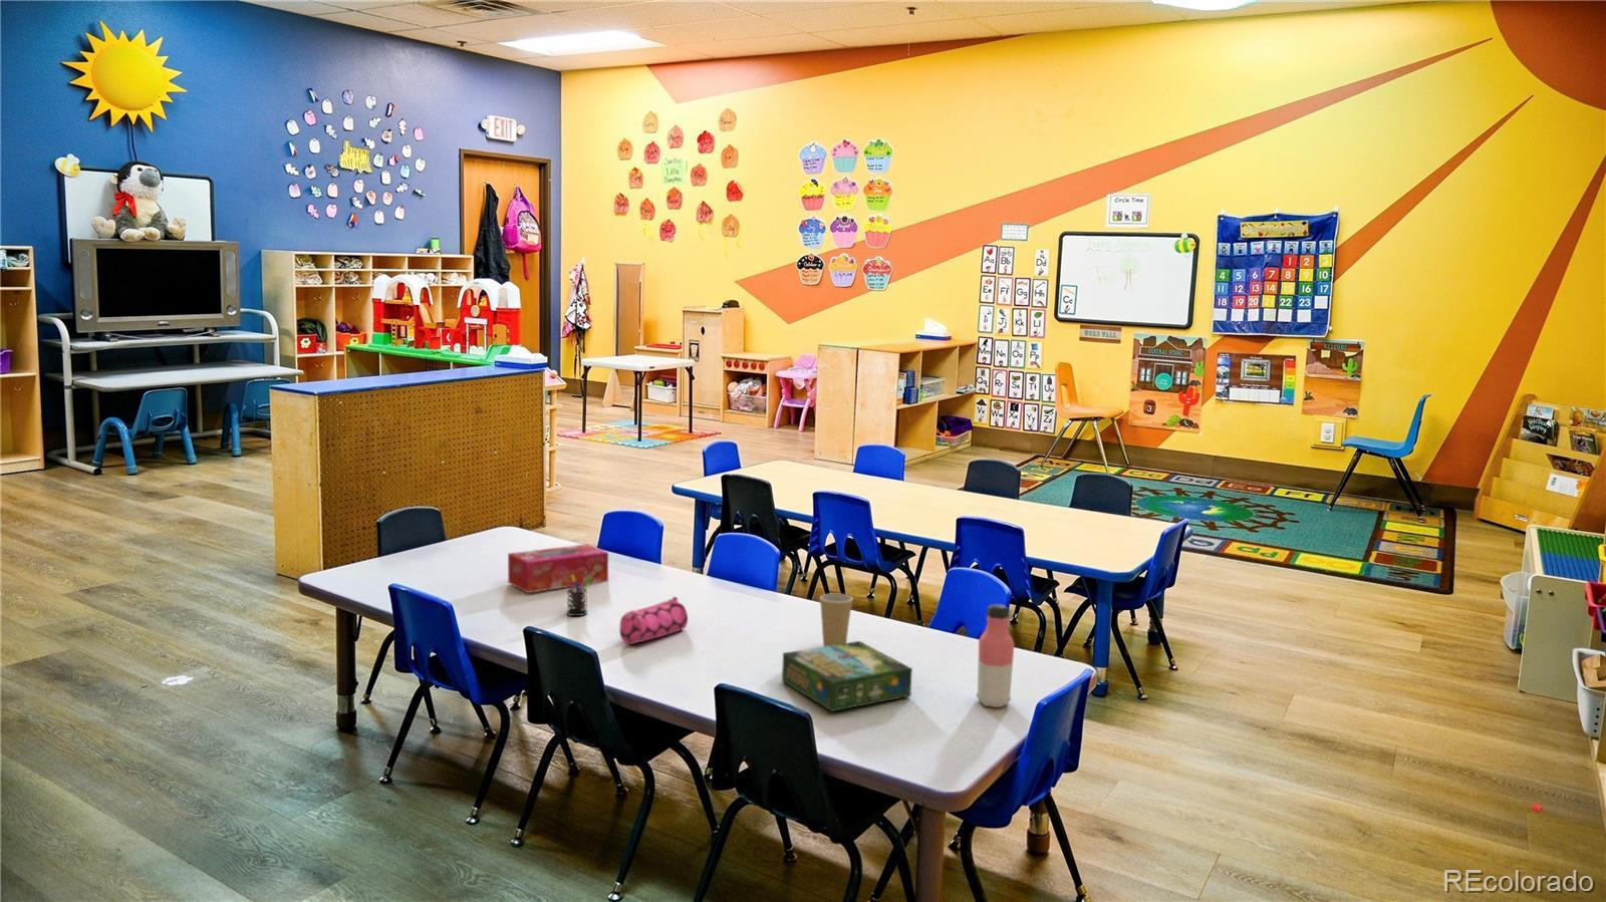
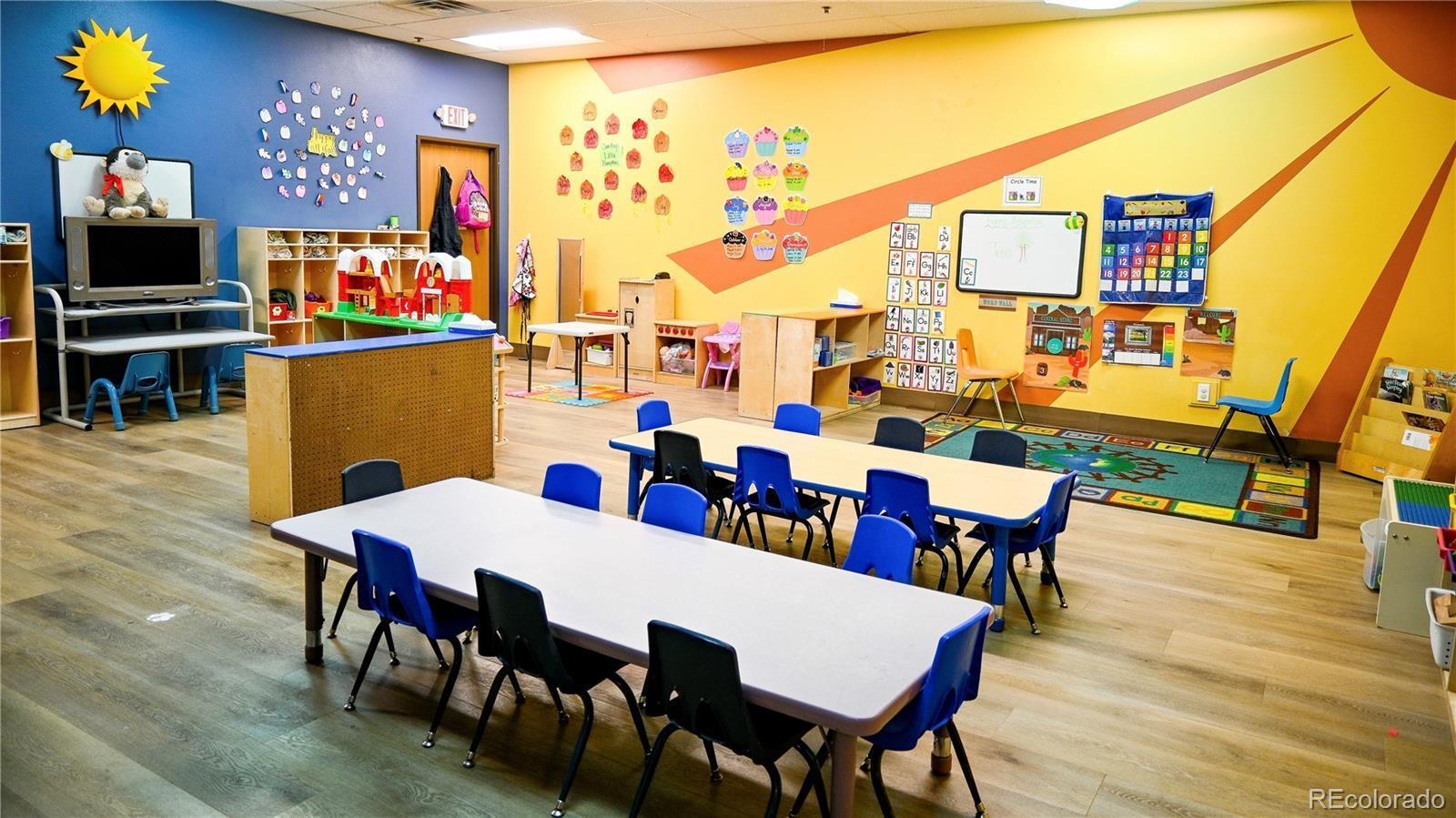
- water bottle [976,603,1016,708]
- pencil case [619,595,688,645]
- board game [781,641,913,712]
- pen holder [566,575,591,618]
- paper cup [820,593,854,646]
- tissue box [507,543,609,594]
